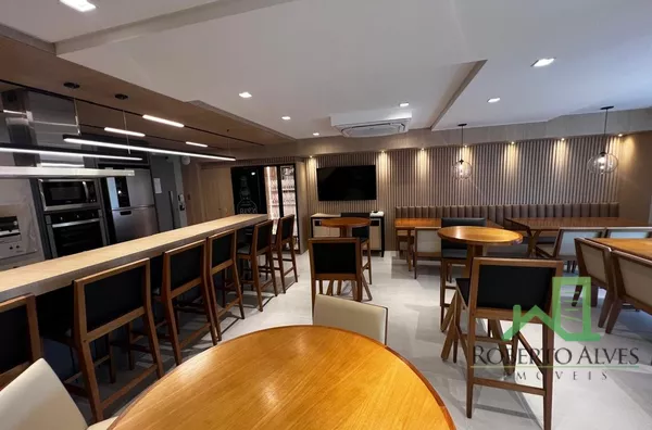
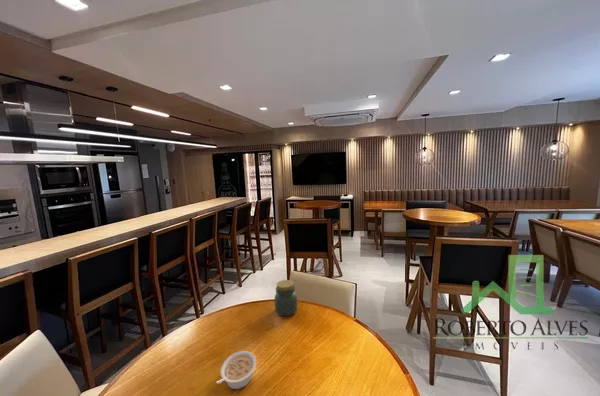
+ legume [215,350,257,391]
+ jar [274,279,298,317]
